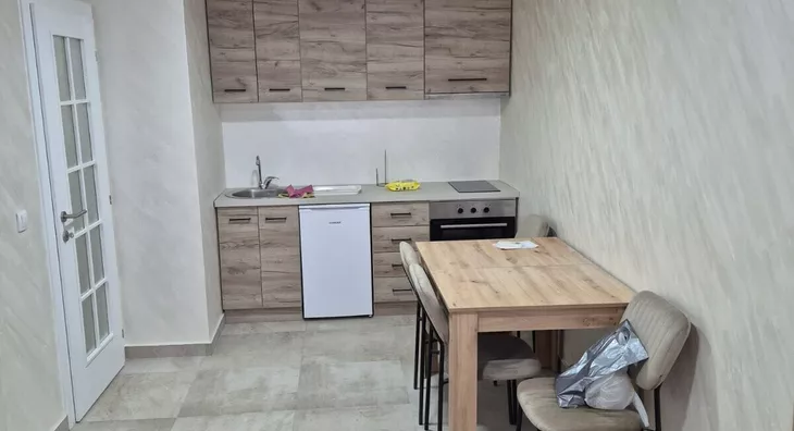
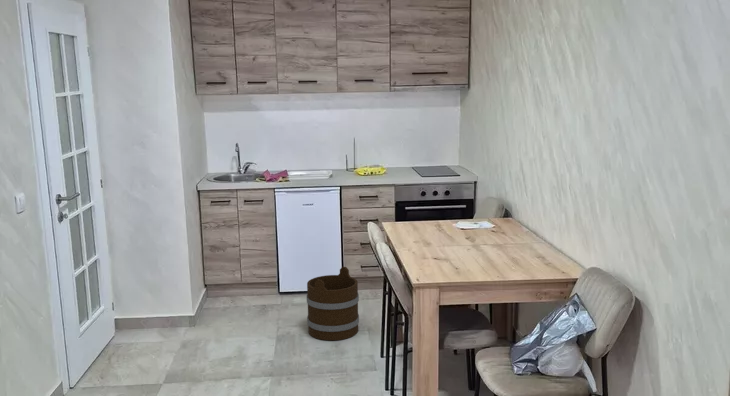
+ bucket [306,266,360,341]
